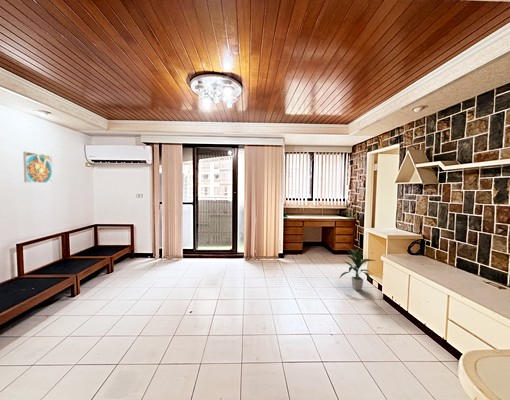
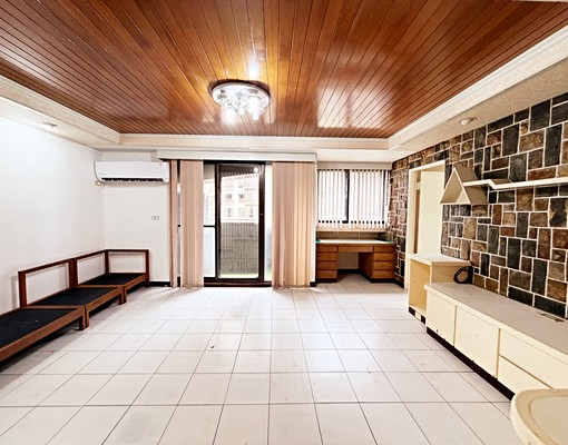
- indoor plant [338,248,377,291]
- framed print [22,151,54,184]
